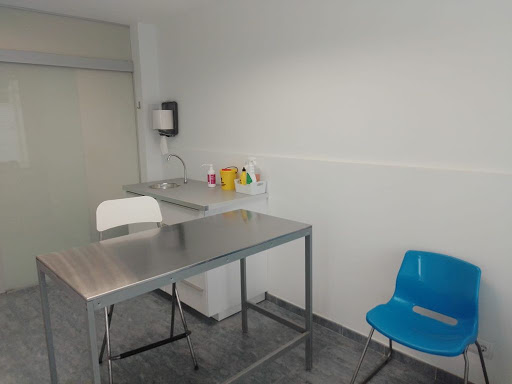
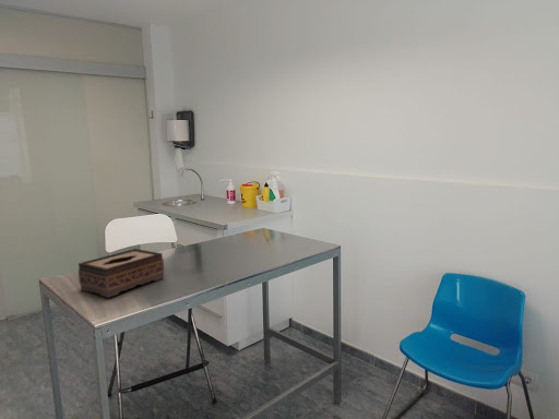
+ tissue box [78,248,165,299]
